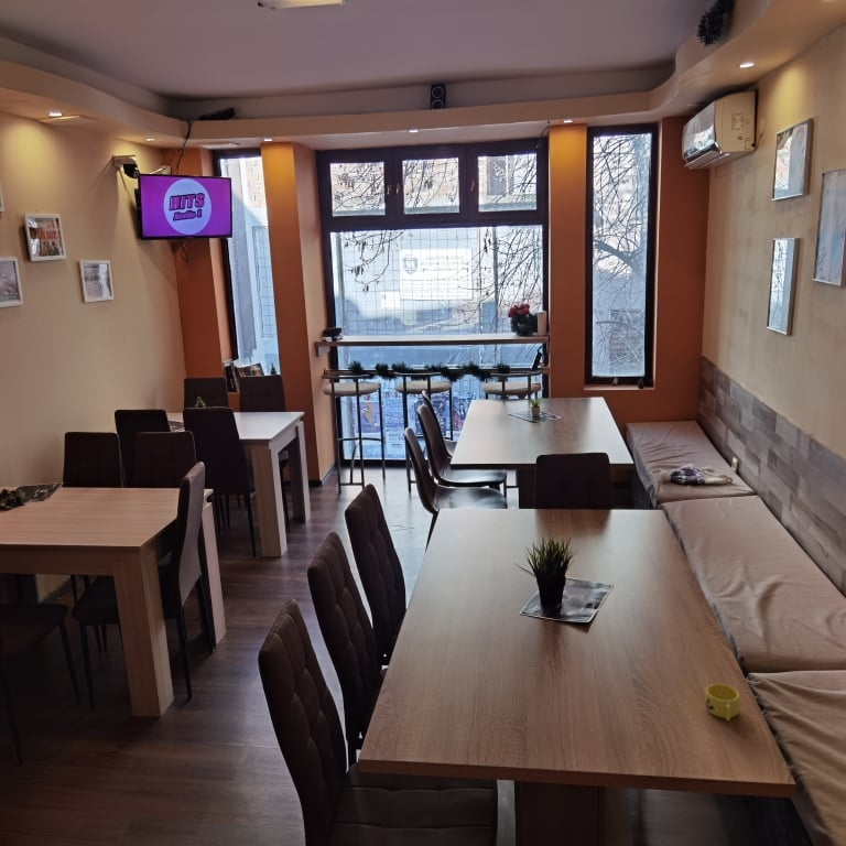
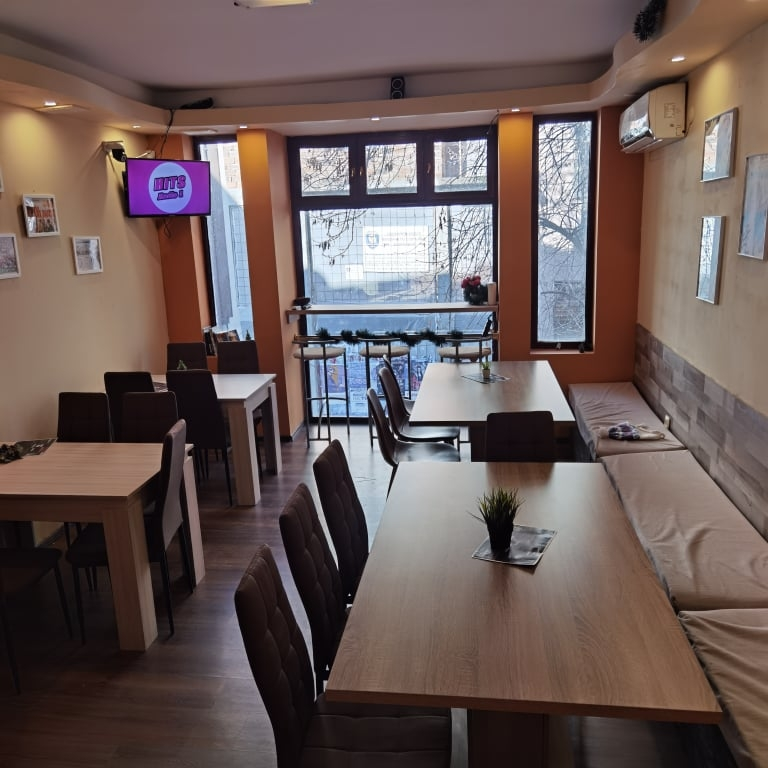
- cup [704,683,741,722]
